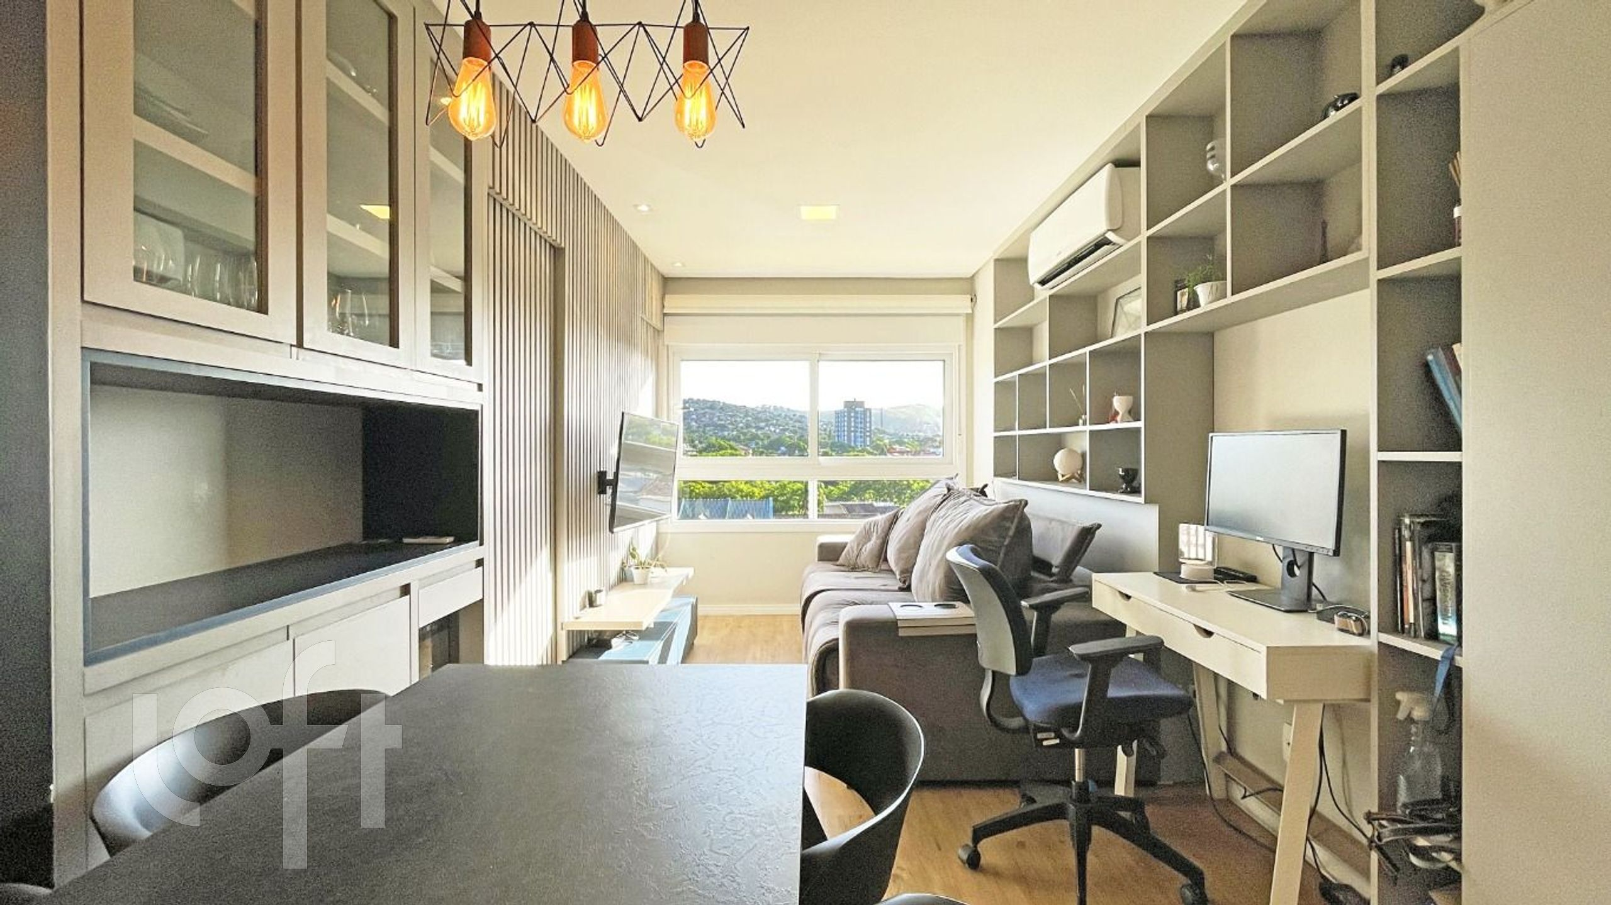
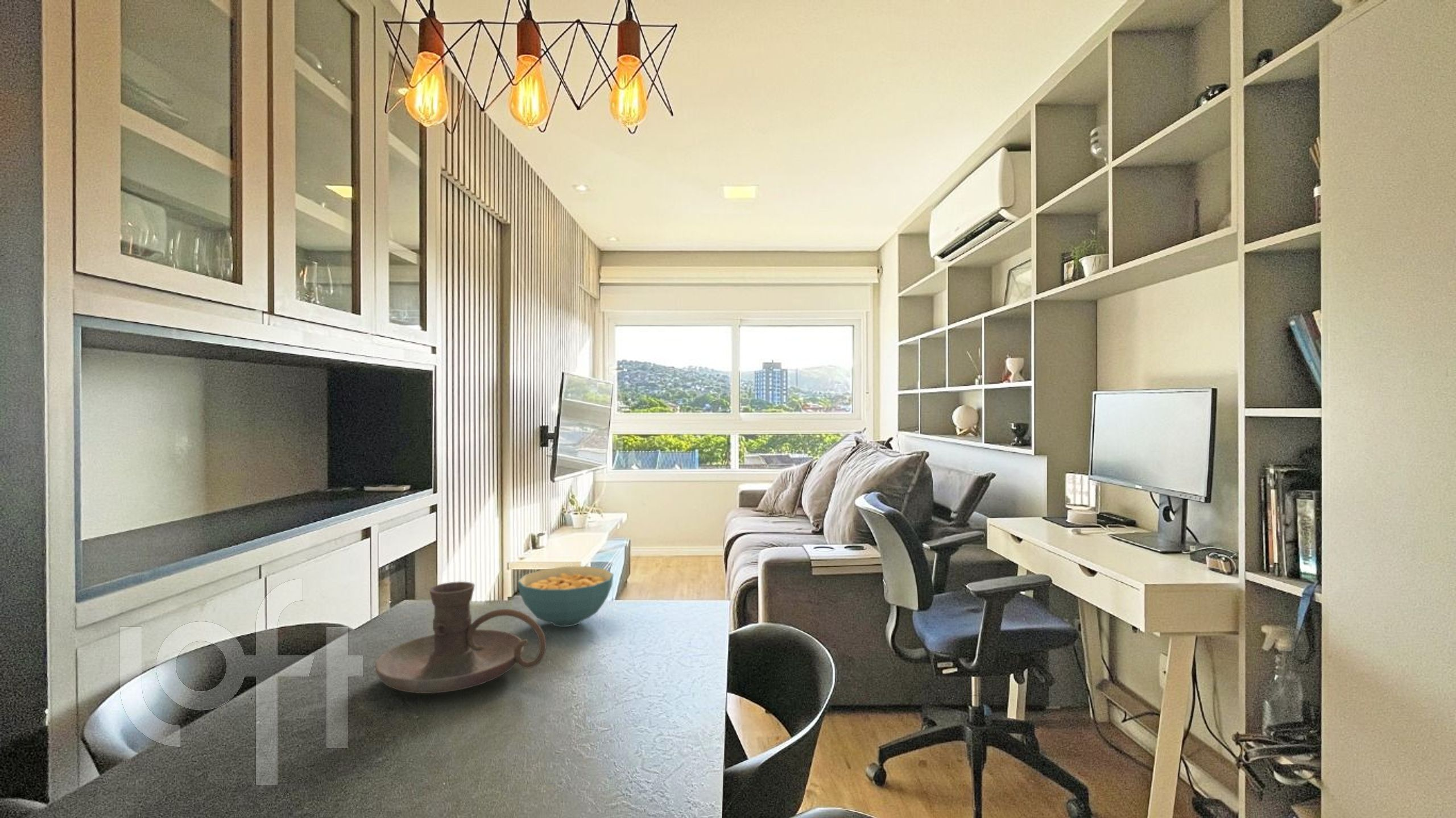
+ candle holder [375,581,547,694]
+ cereal bowl [517,566,614,628]
